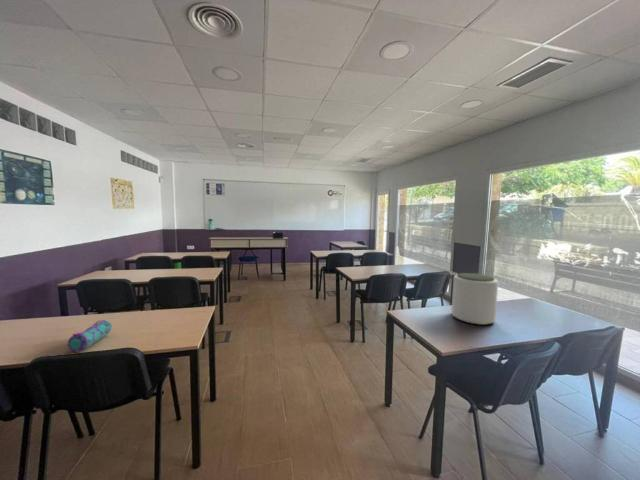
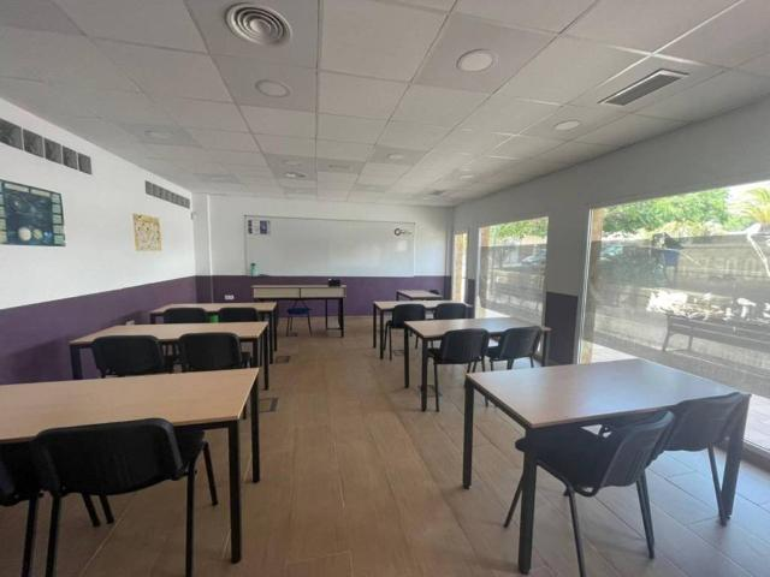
- plant pot [451,272,499,326]
- pencil case [67,319,113,353]
